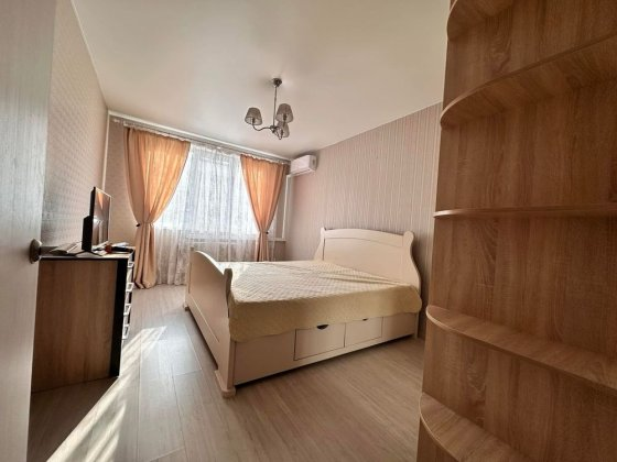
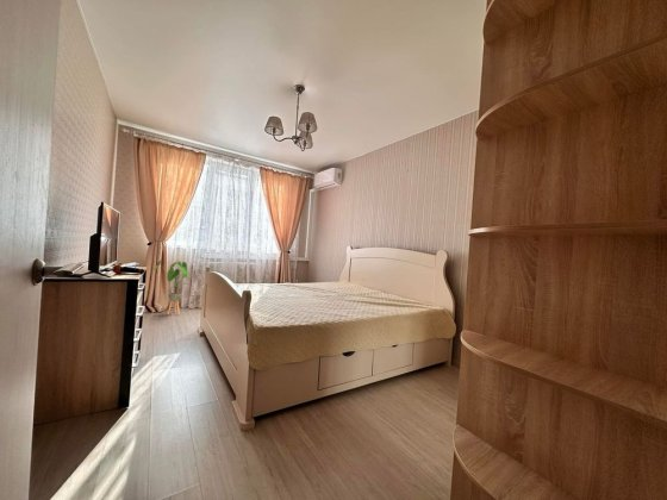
+ house plant [151,258,192,315]
